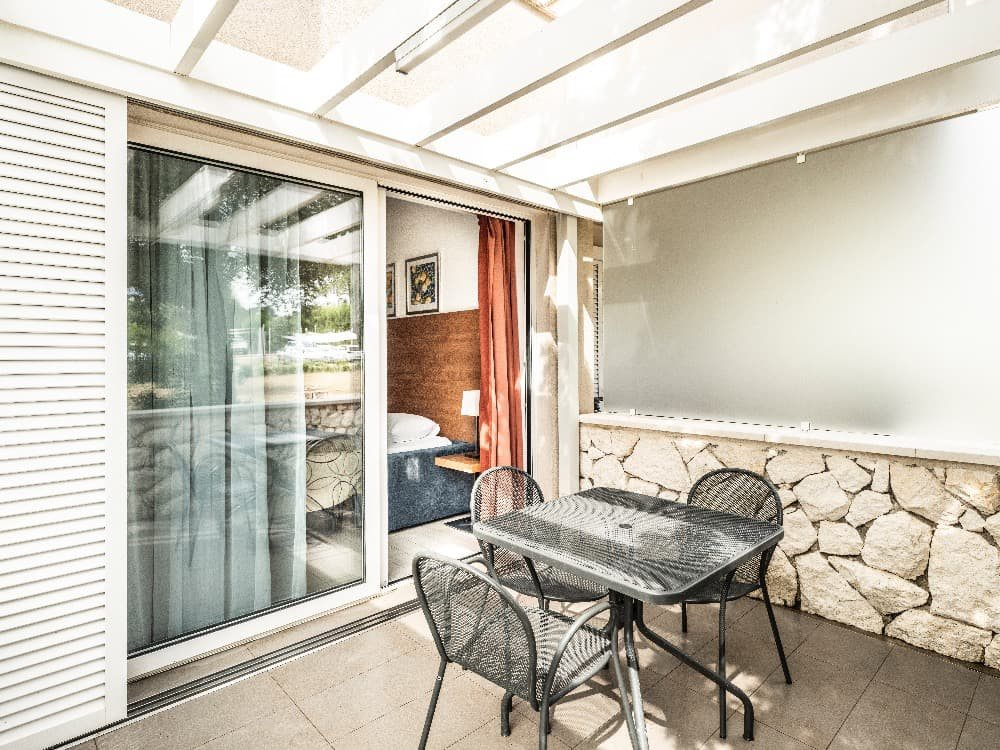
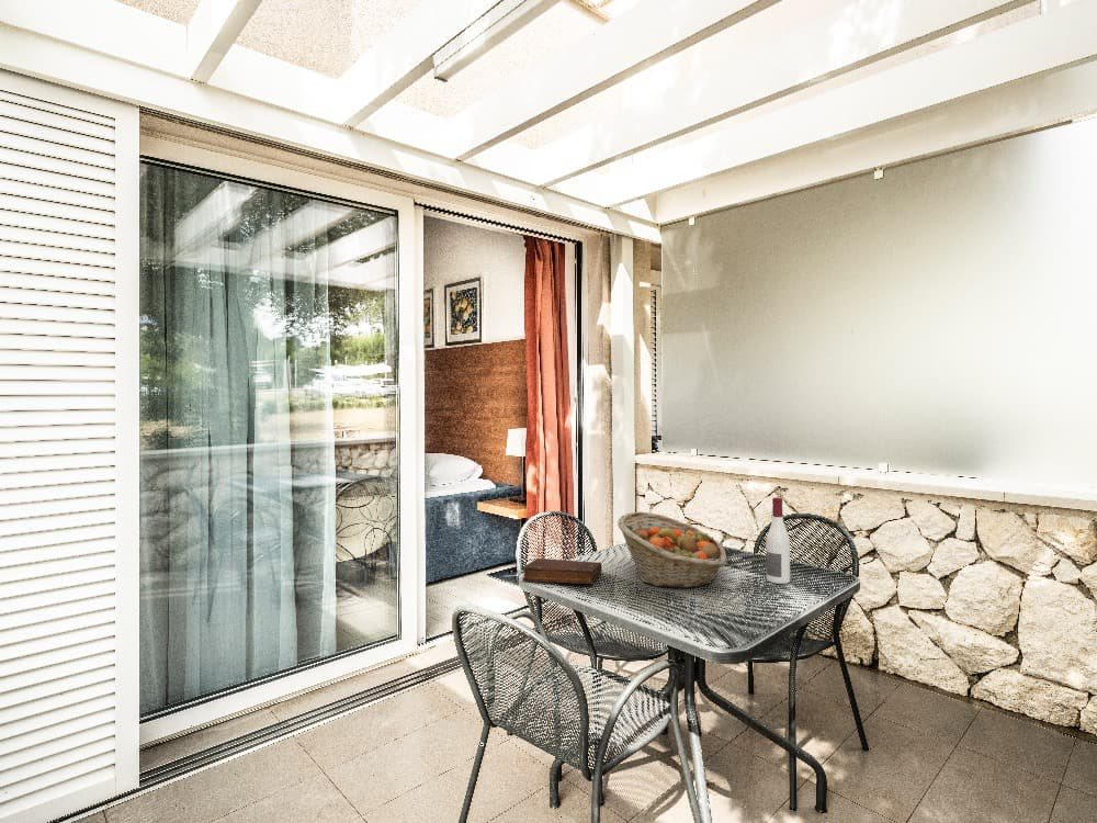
+ fruit basket [617,510,727,589]
+ diary [521,557,603,585]
+ alcohol [765,496,791,585]
